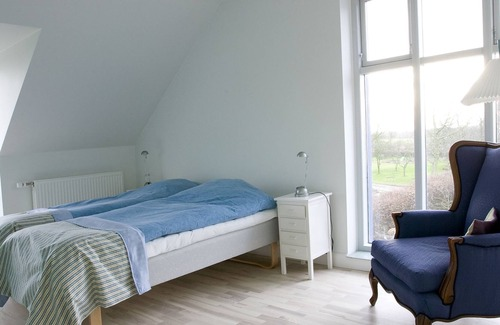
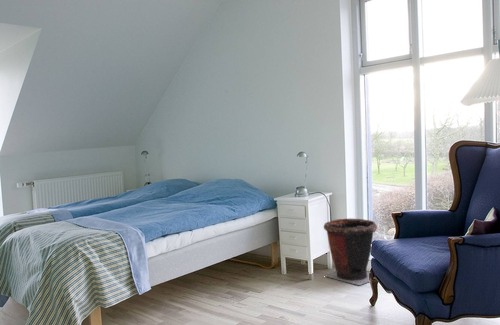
+ waste bin [323,218,378,286]
